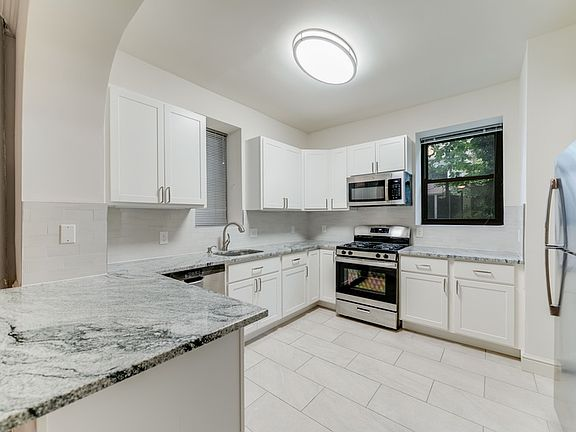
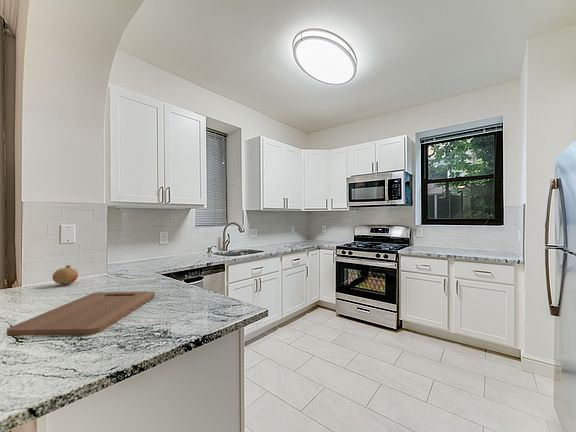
+ cutting board [6,291,156,337]
+ fruit [51,264,79,286]
